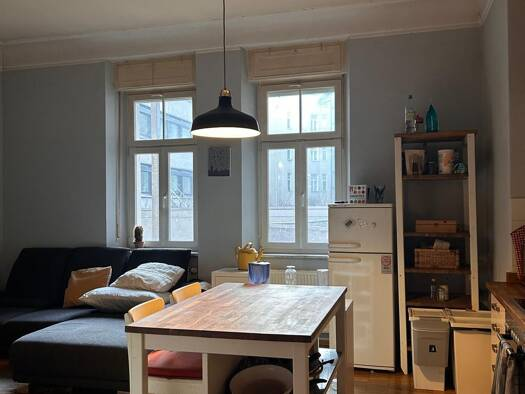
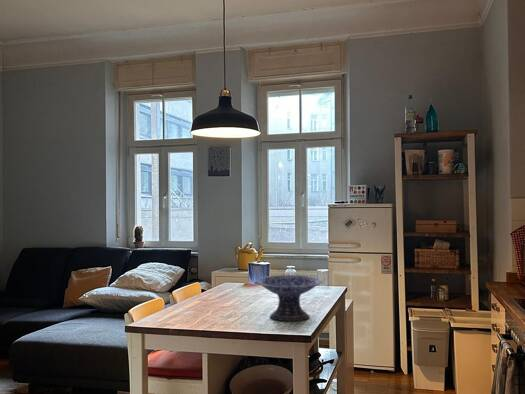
+ decorative bowl [255,274,323,322]
